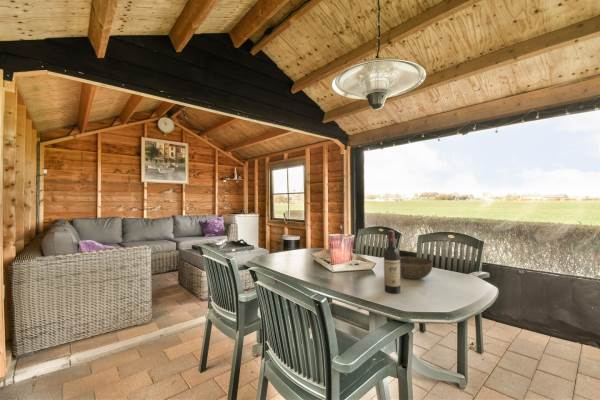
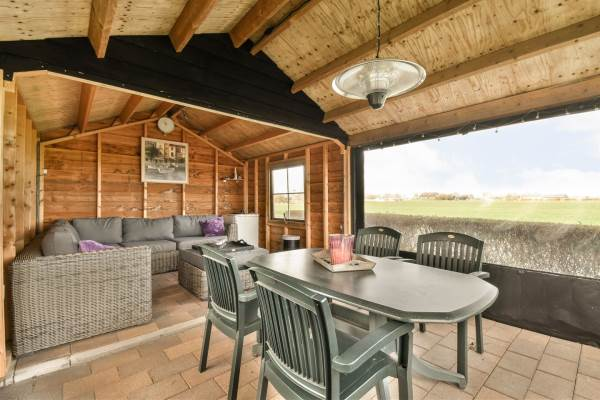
- bowl [400,256,433,280]
- wine bottle [383,230,401,294]
